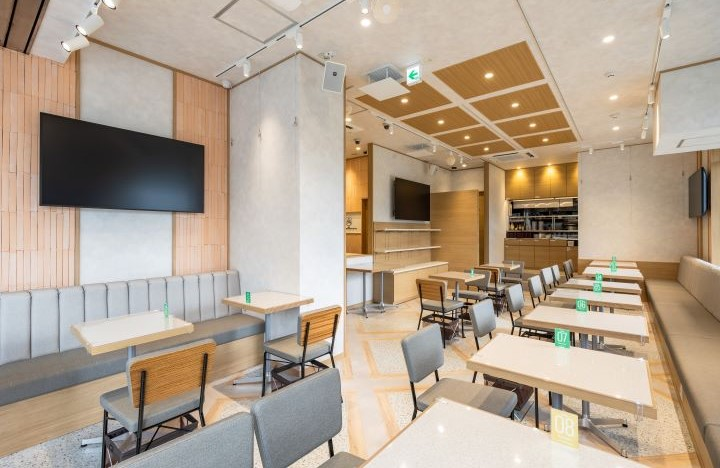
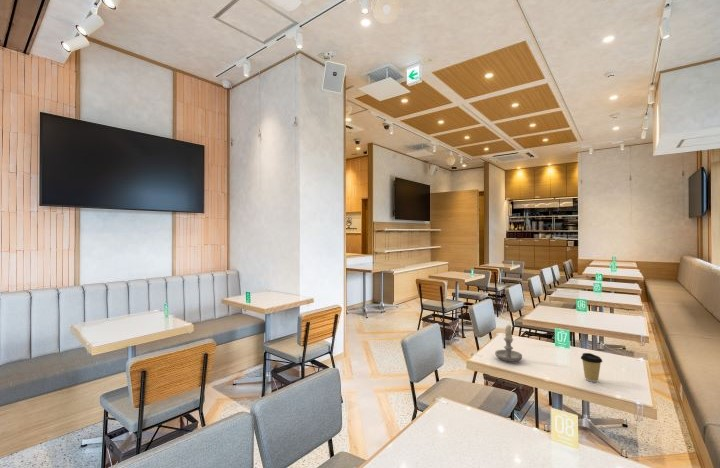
+ coffee cup [580,352,603,383]
+ candle [494,324,523,362]
